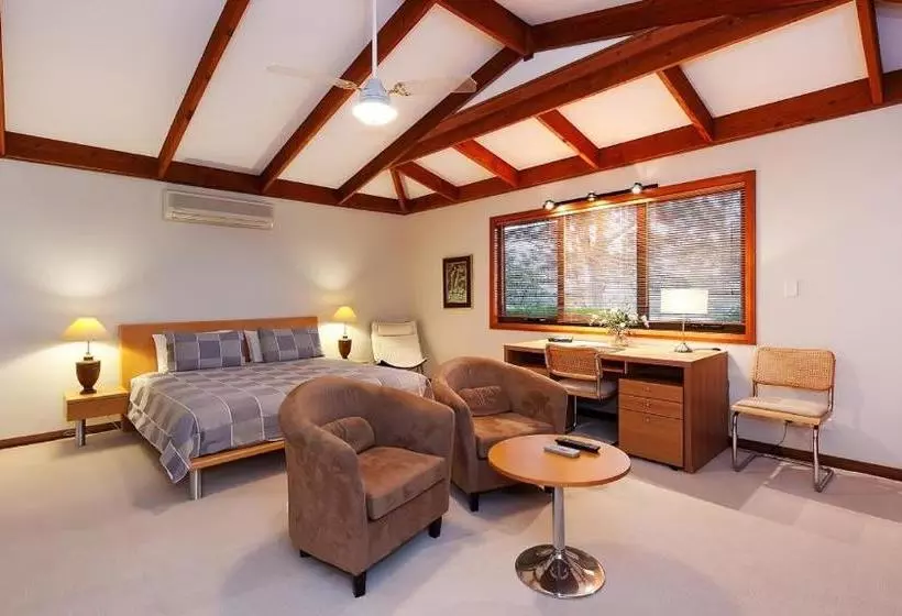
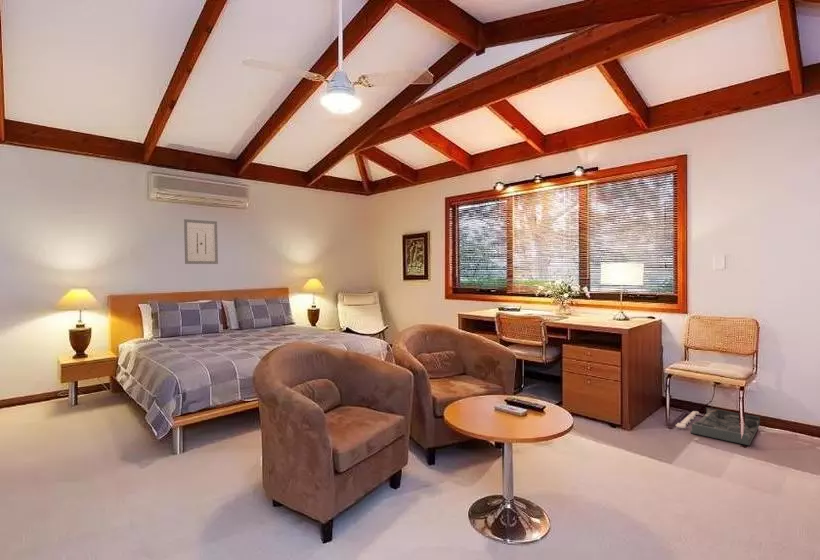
+ wall art [183,218,219,265]
+ relief sculpture [675,407,761,446]
